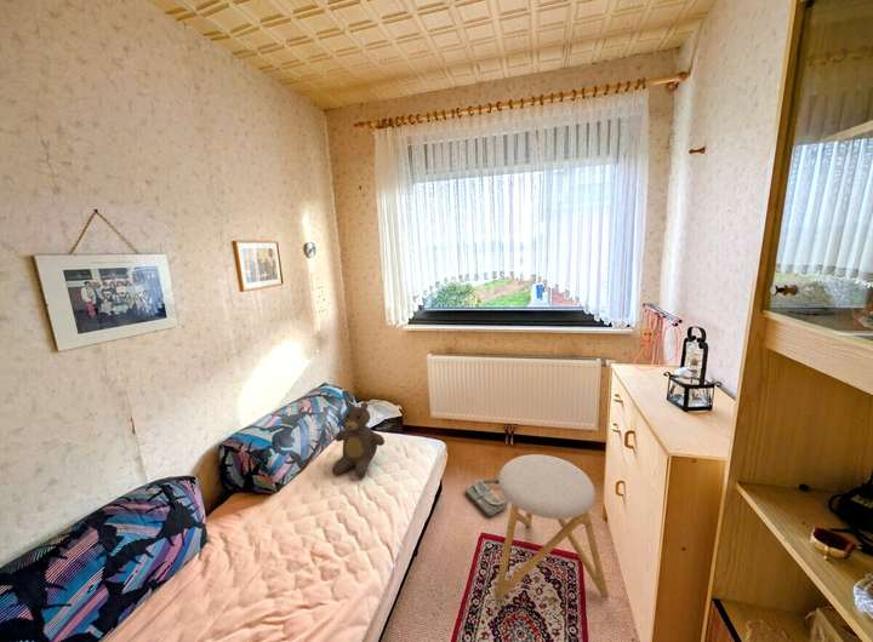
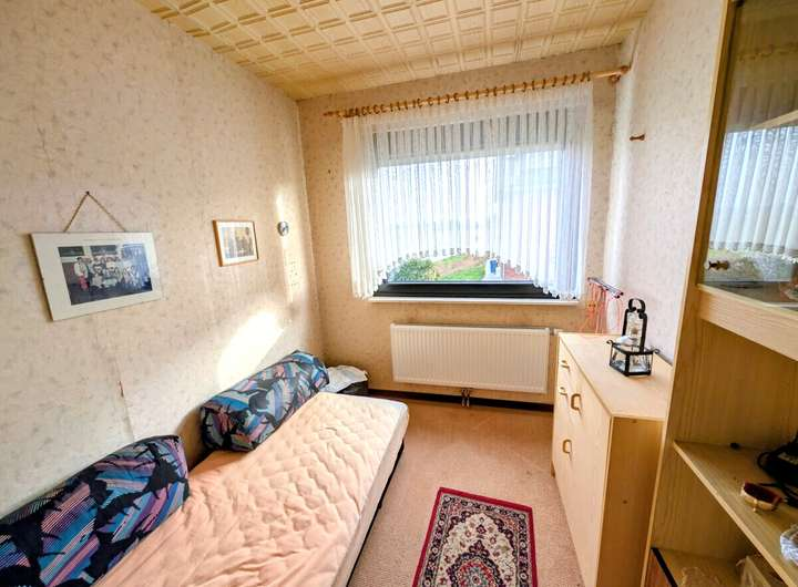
- bag [464,478,508,517]
- stool [493,453,610,602]
- teddy bear [331,400,386,480]
